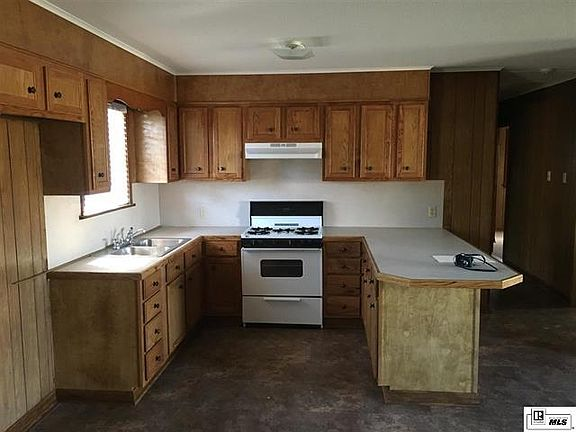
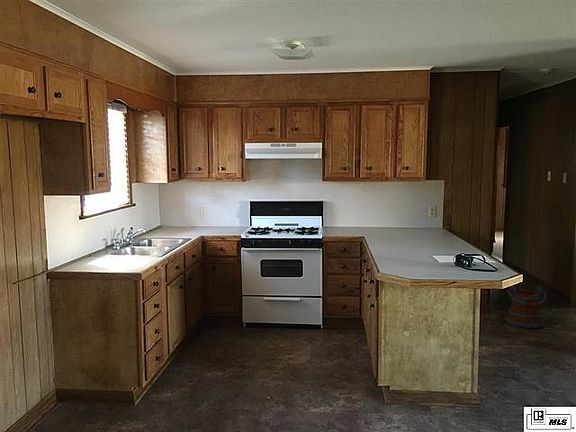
+ bucket [504,285,547,329]
